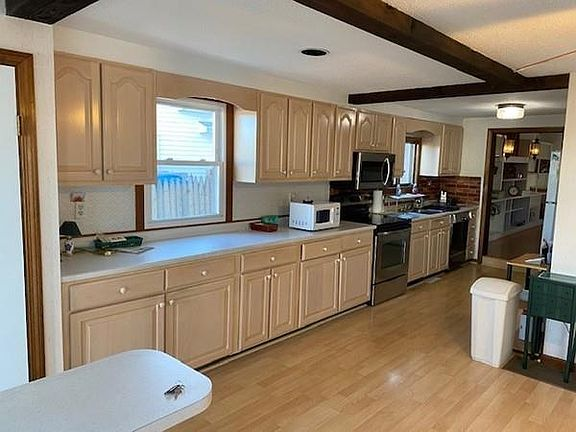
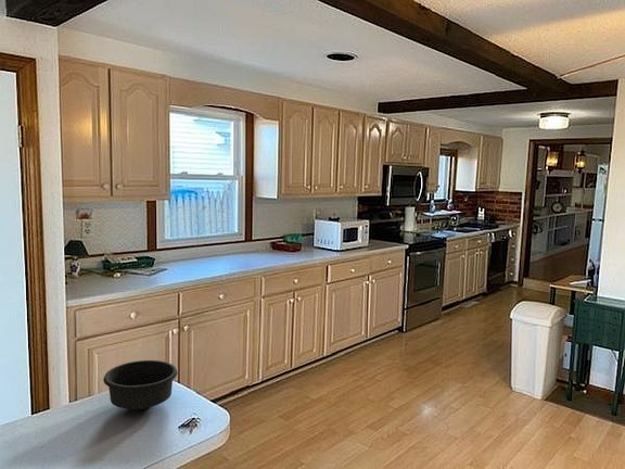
+ bowl [102,359,178,410]
